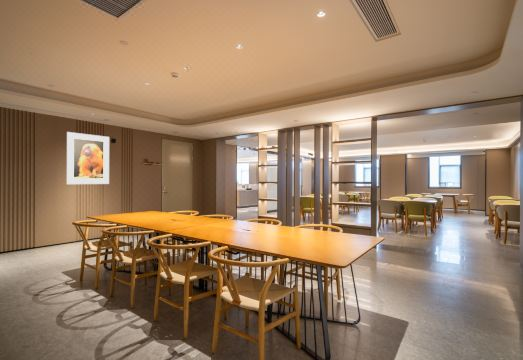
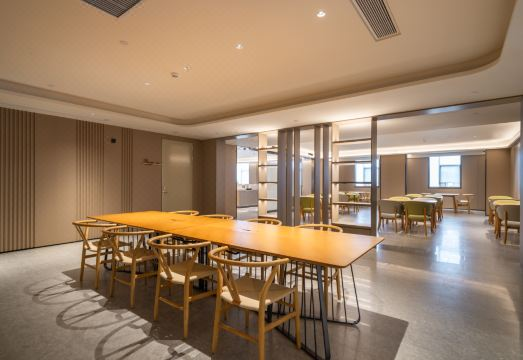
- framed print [66,131,110,185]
